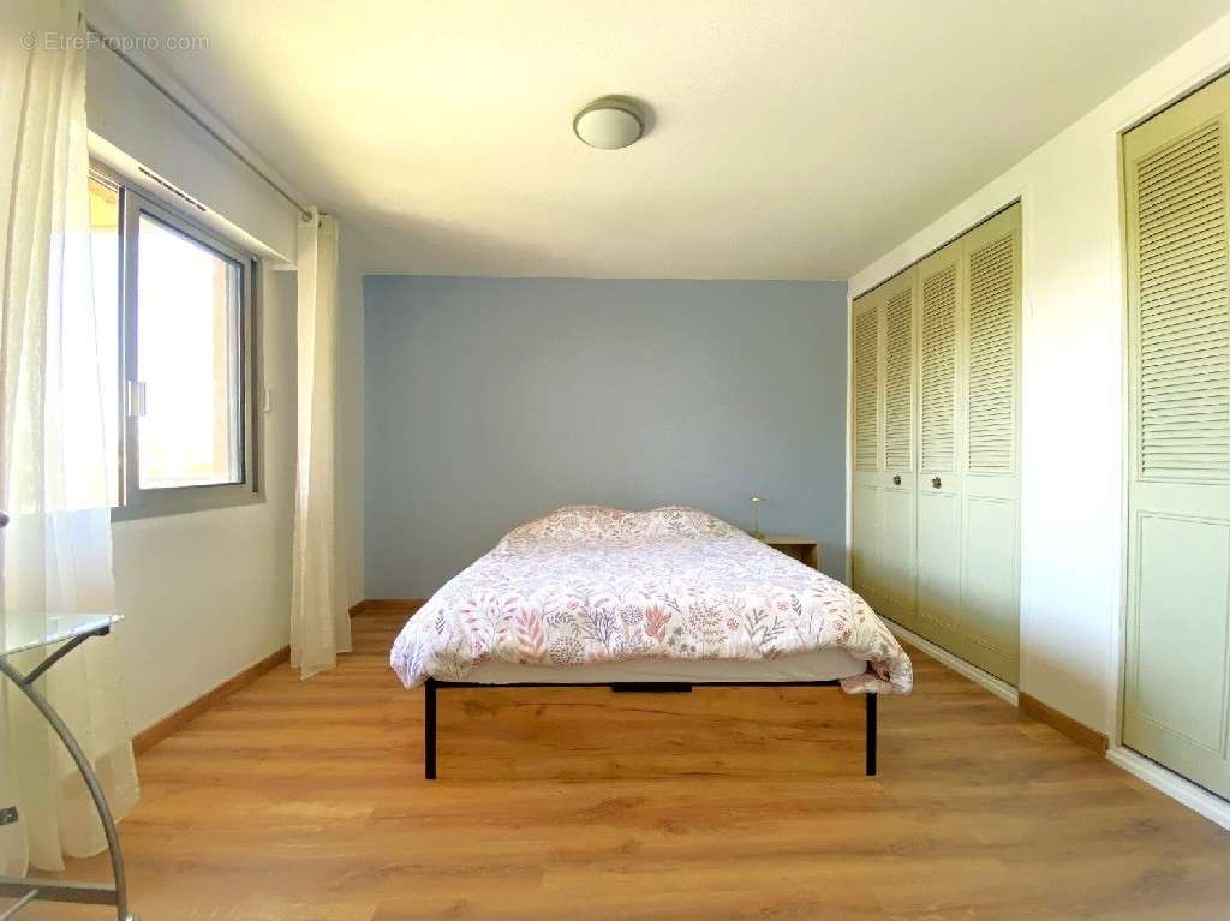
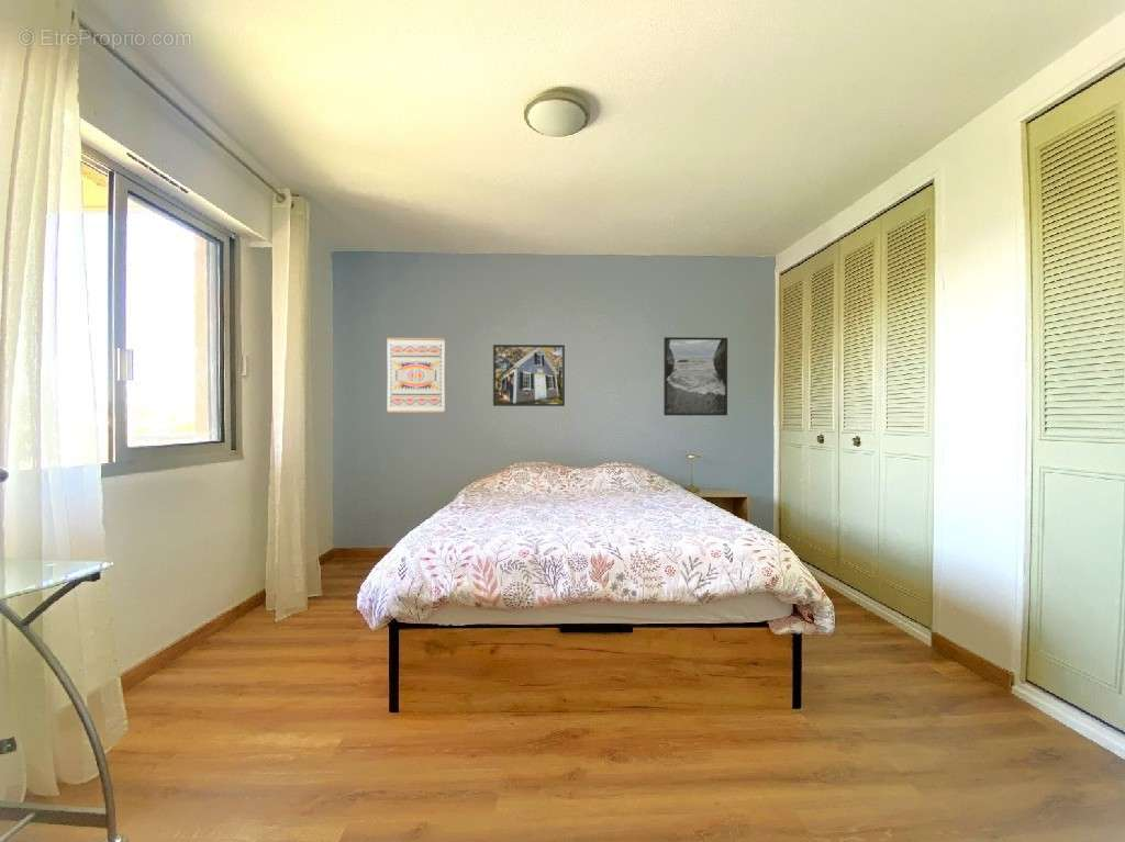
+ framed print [662,336,728,416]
+ wall art [386,337,446,414]
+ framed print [492,344,566,407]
